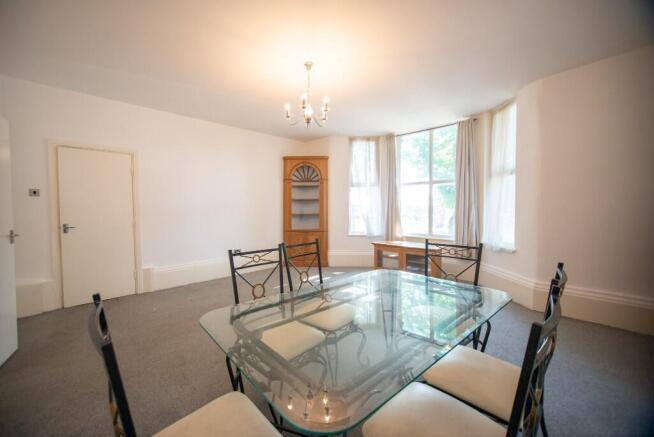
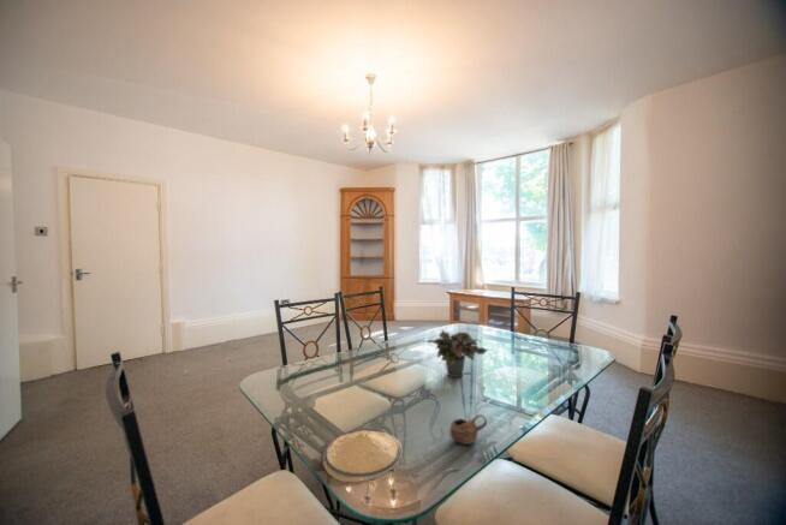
+ potted plant [422,328,489,378]
+ cup [448,413,488,446]
+ plate [322,428,404,483]
